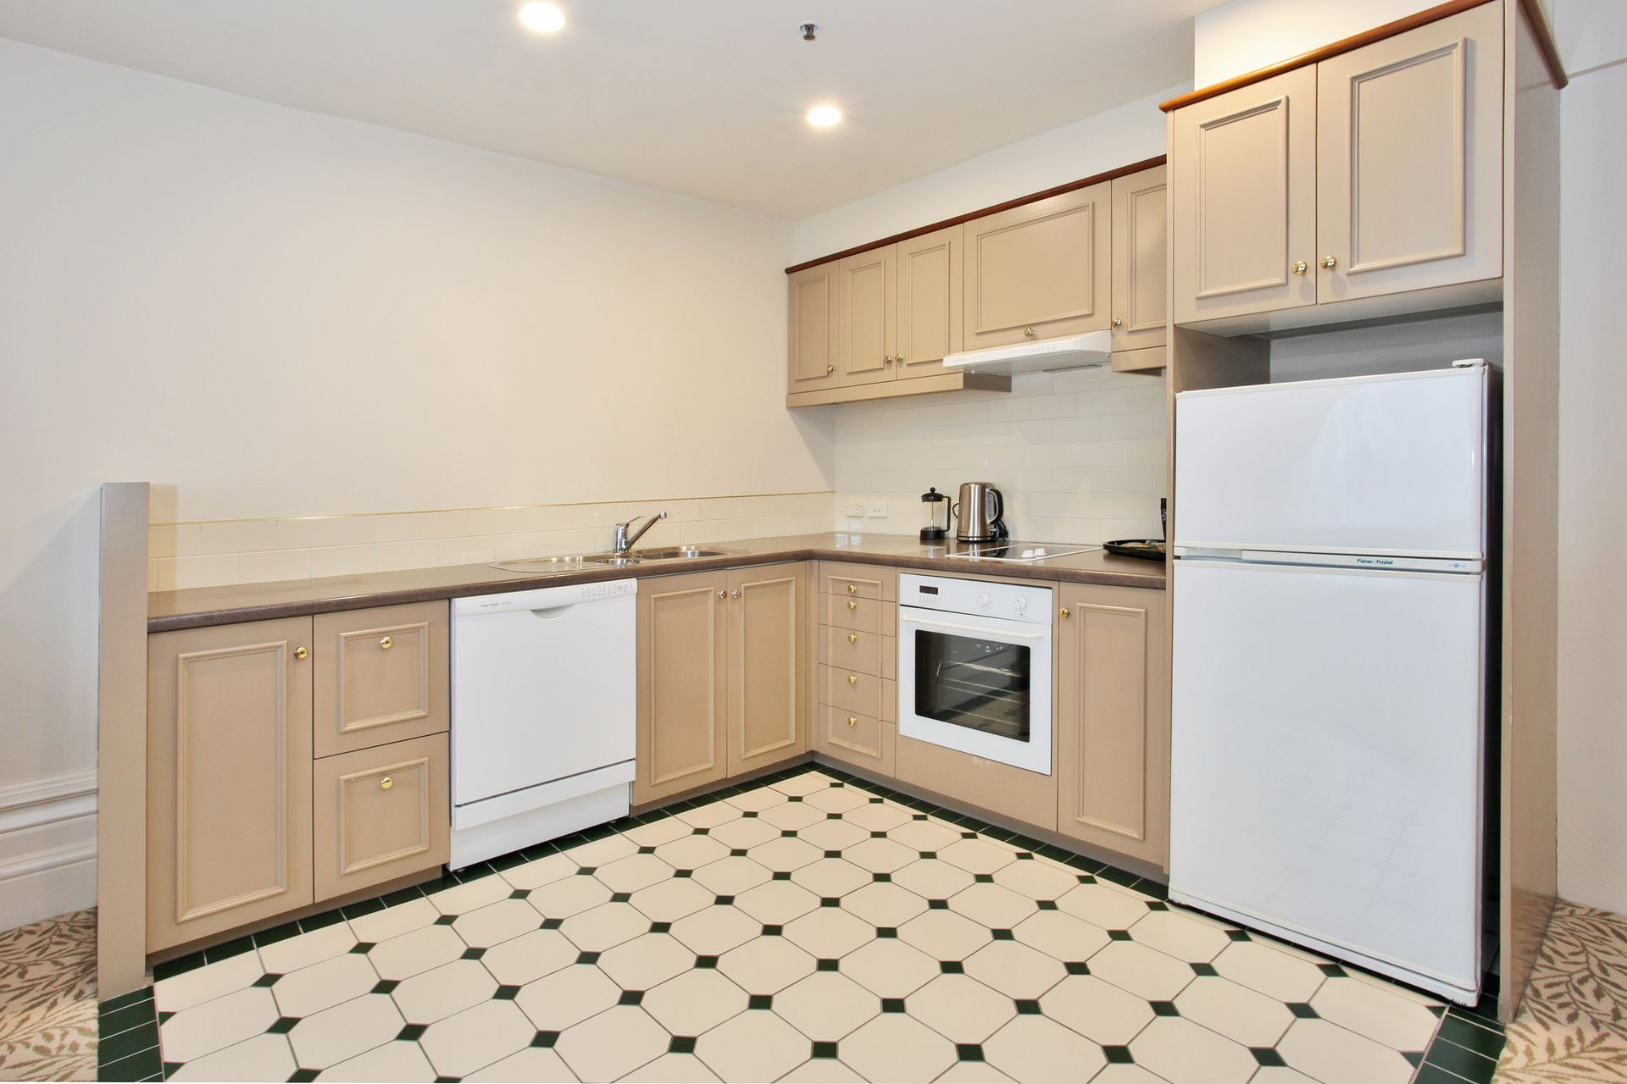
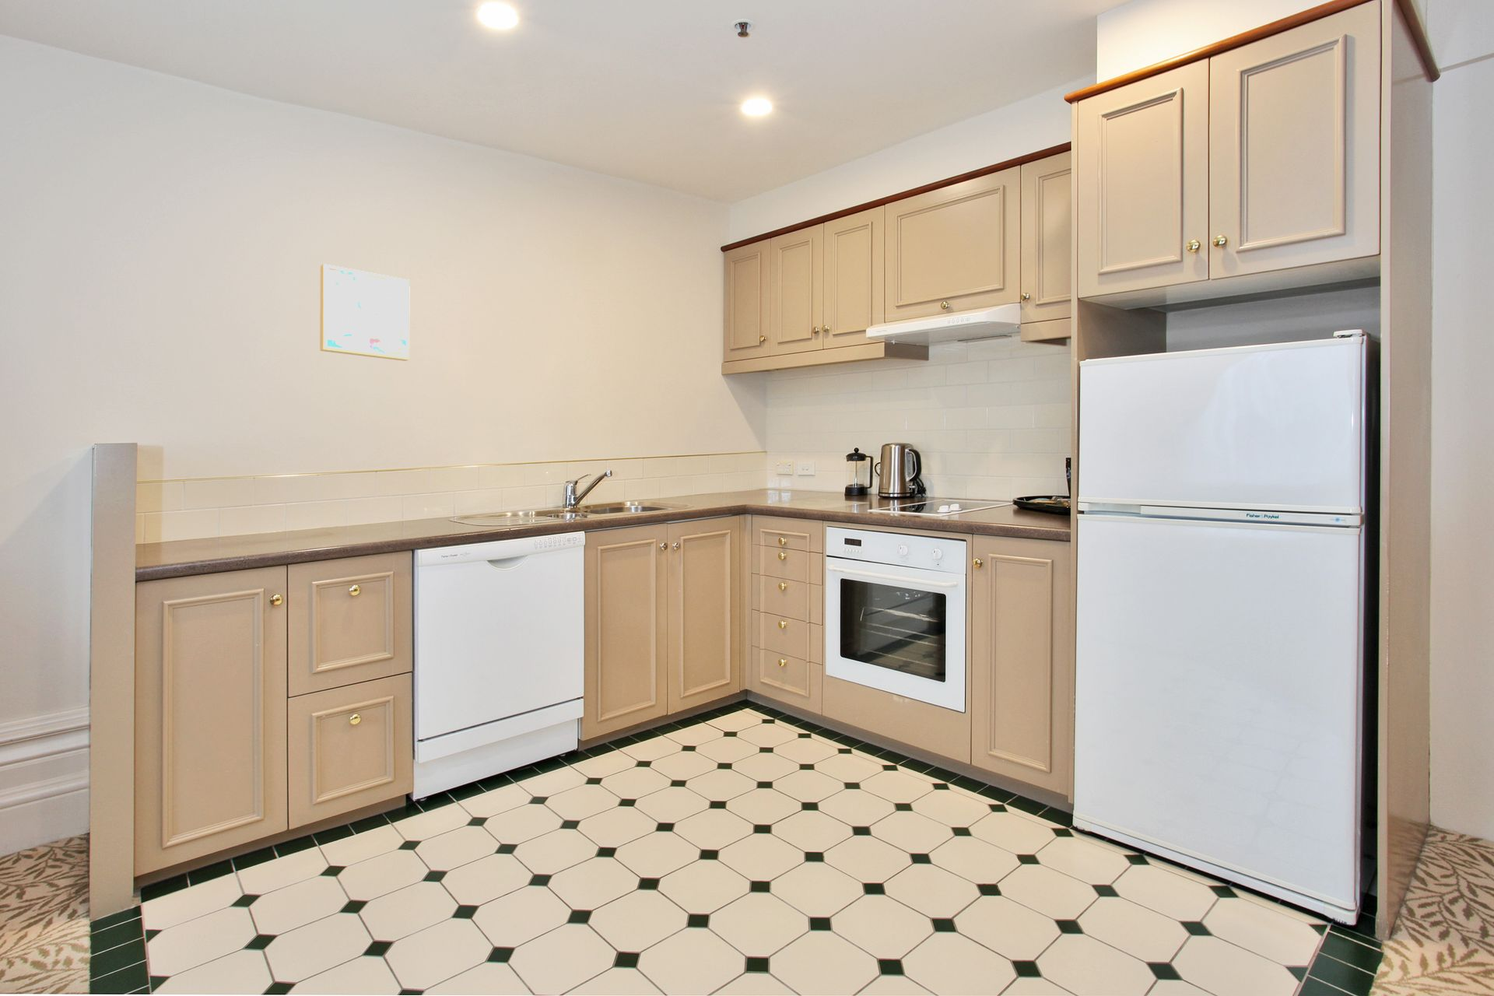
+ wall art [319,263,411,361]
